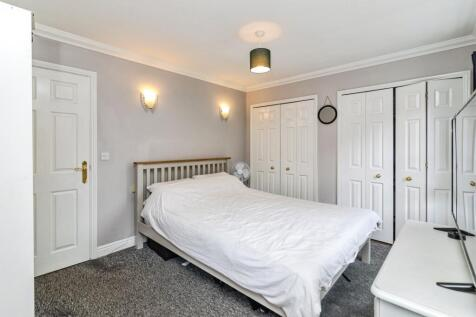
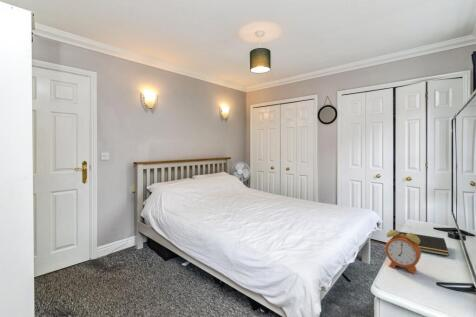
+ notepad [395,231,450,257]
+ alarm clock [384,224,422,274]
